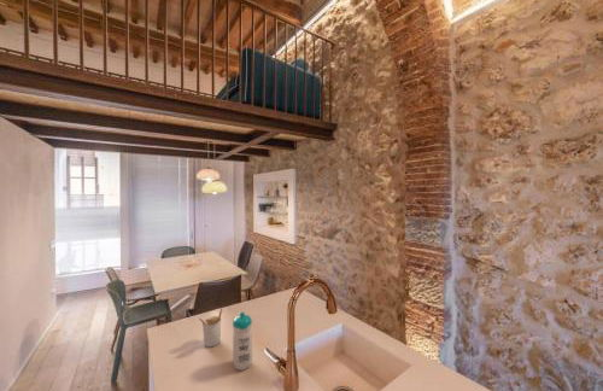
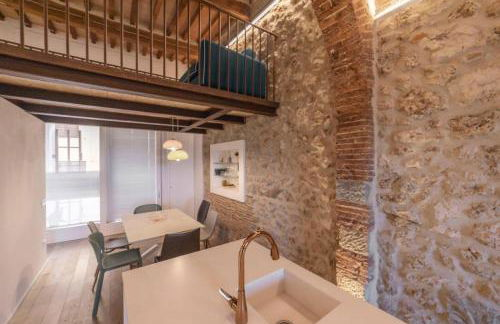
- utensil holder [198,308,223,348]
- water bottle [232,310,253,372]
